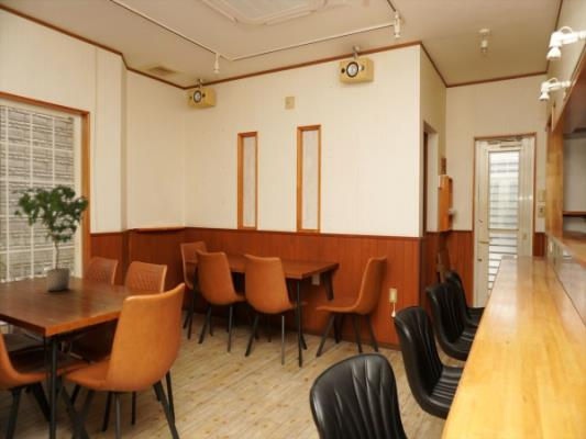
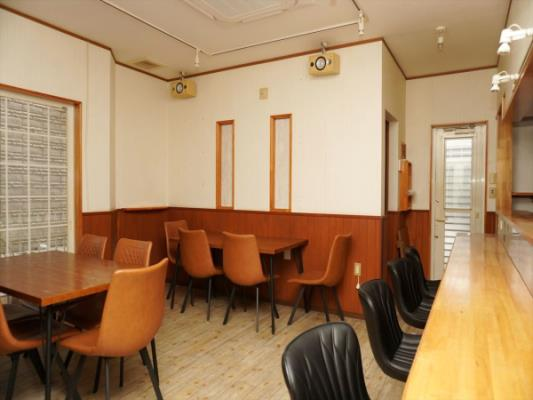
- potted plant [10,183,90,292]
